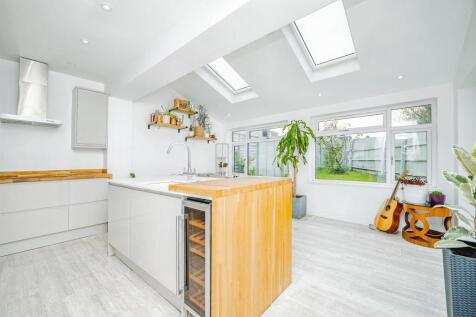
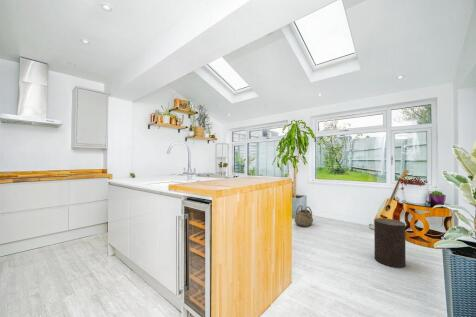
+ basket [294,204,314,227]
+ stool [373,217,407,269]
